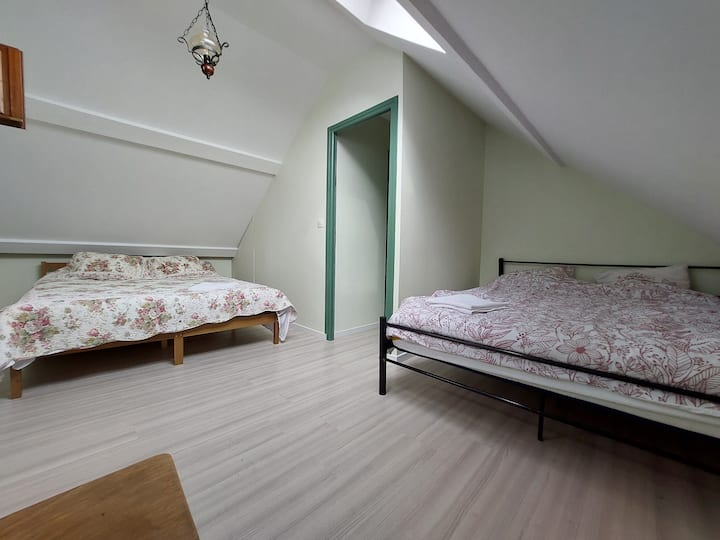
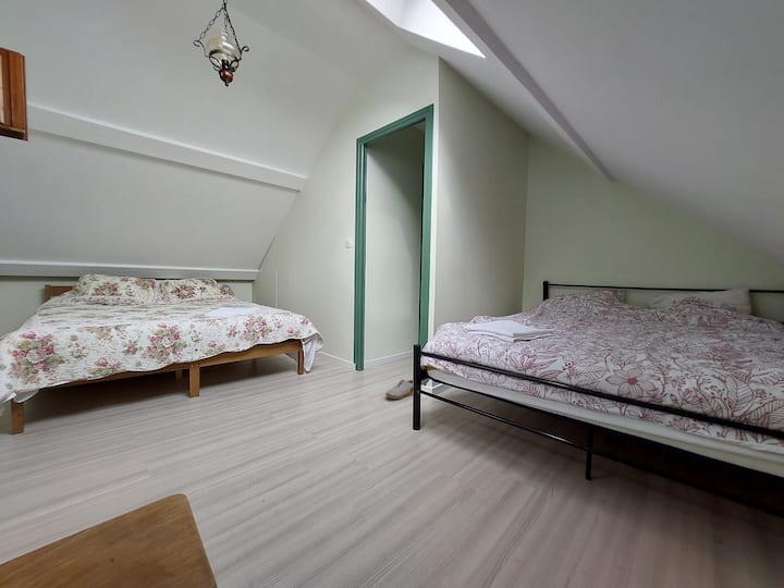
+ shoe [384,378,414,400]
